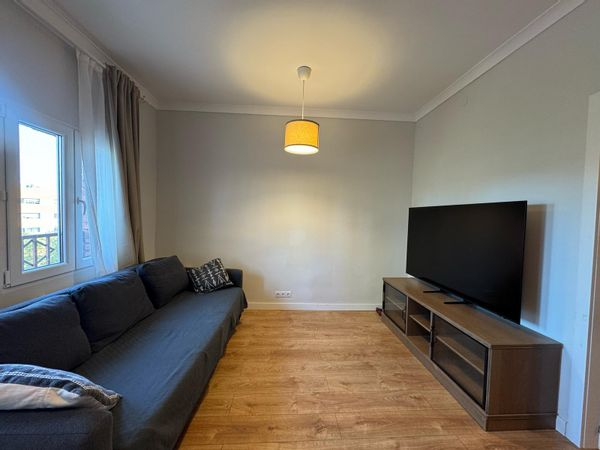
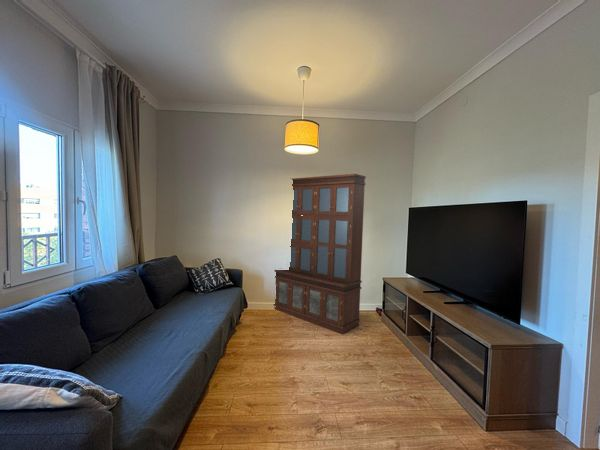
+ bookcase [273,173,367,335]
